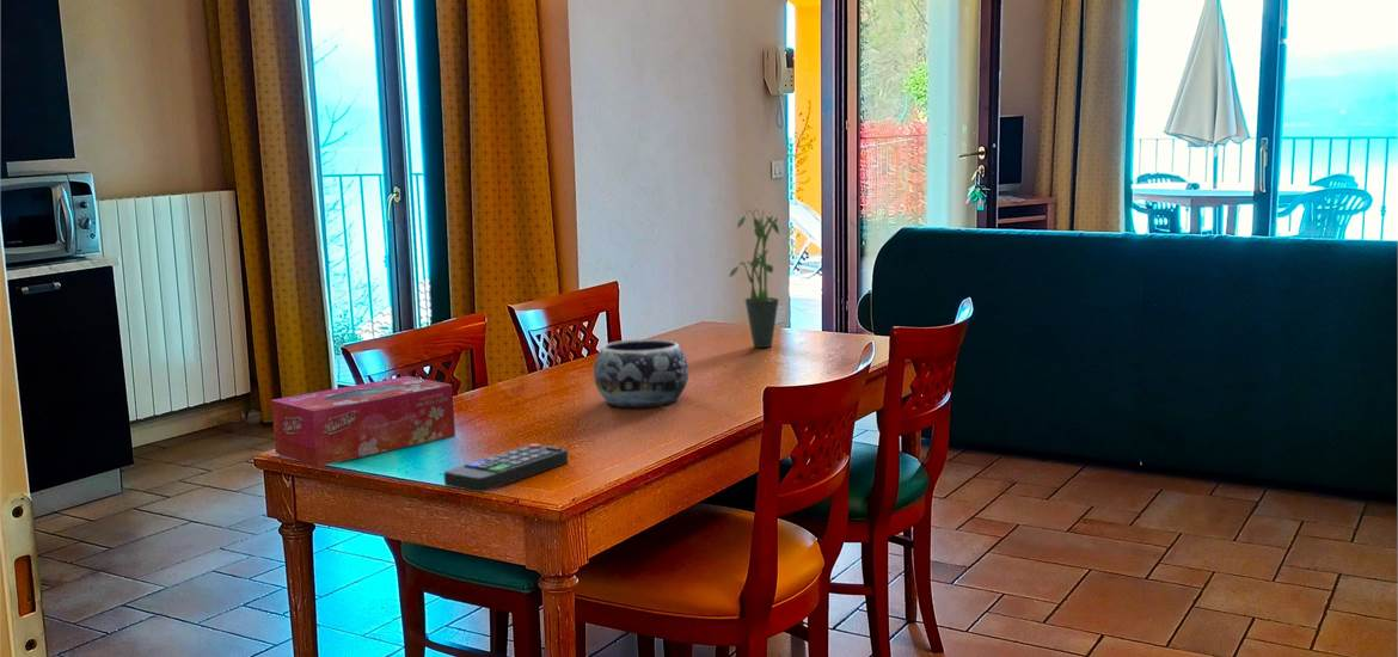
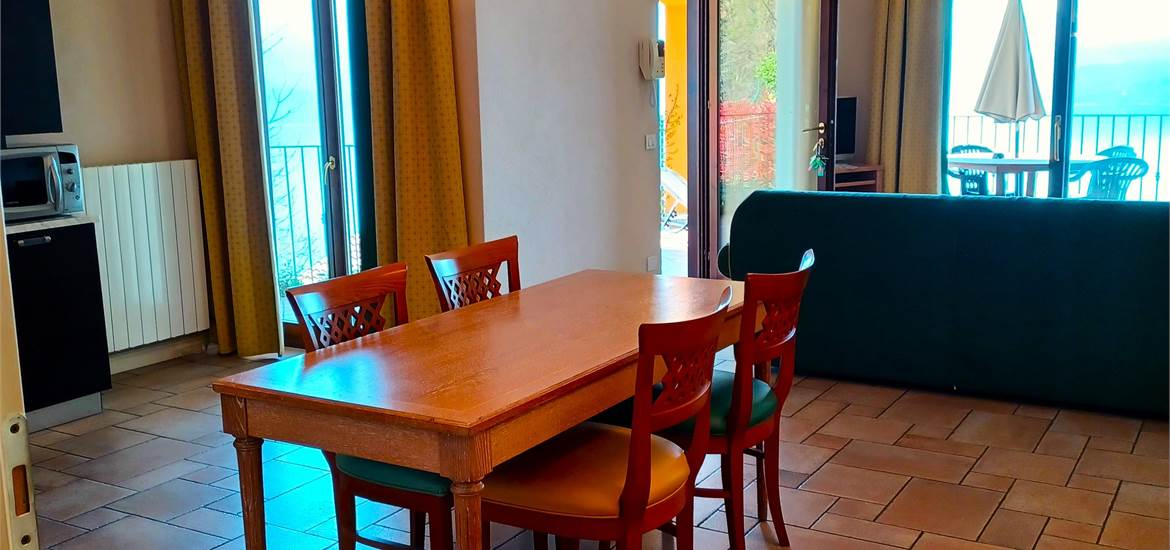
- potted plant [728,208,790,349]
- decorative bowl [593,338,689,409]
- remote control [443,442,569,493]
- tissue box [270,375,456,467]
